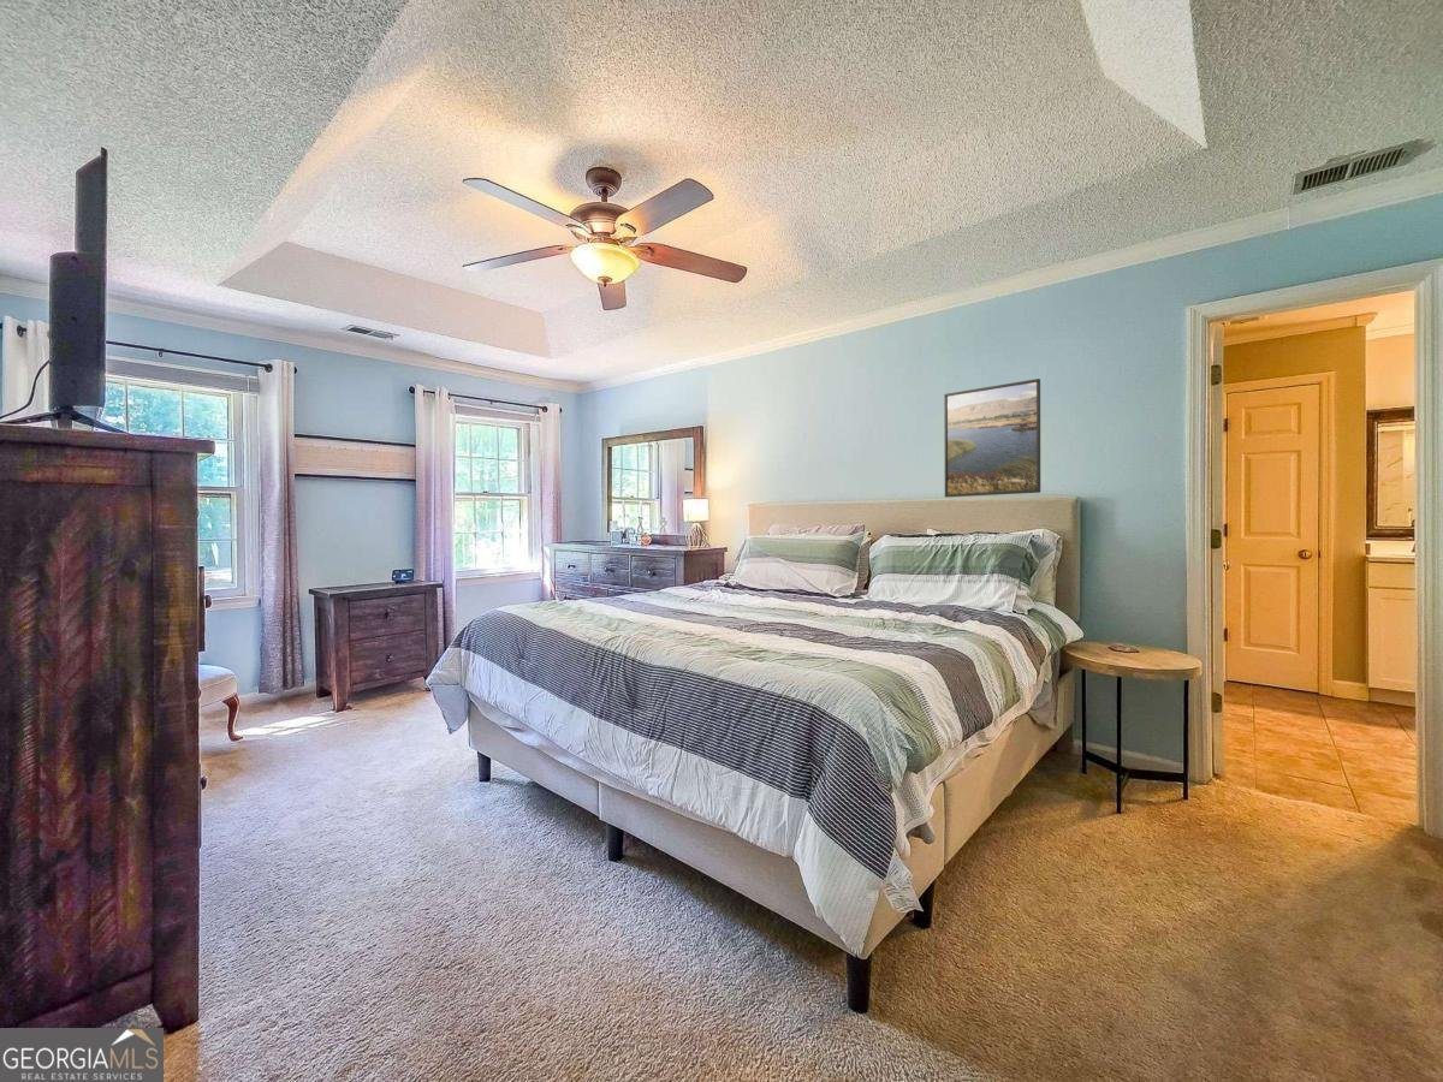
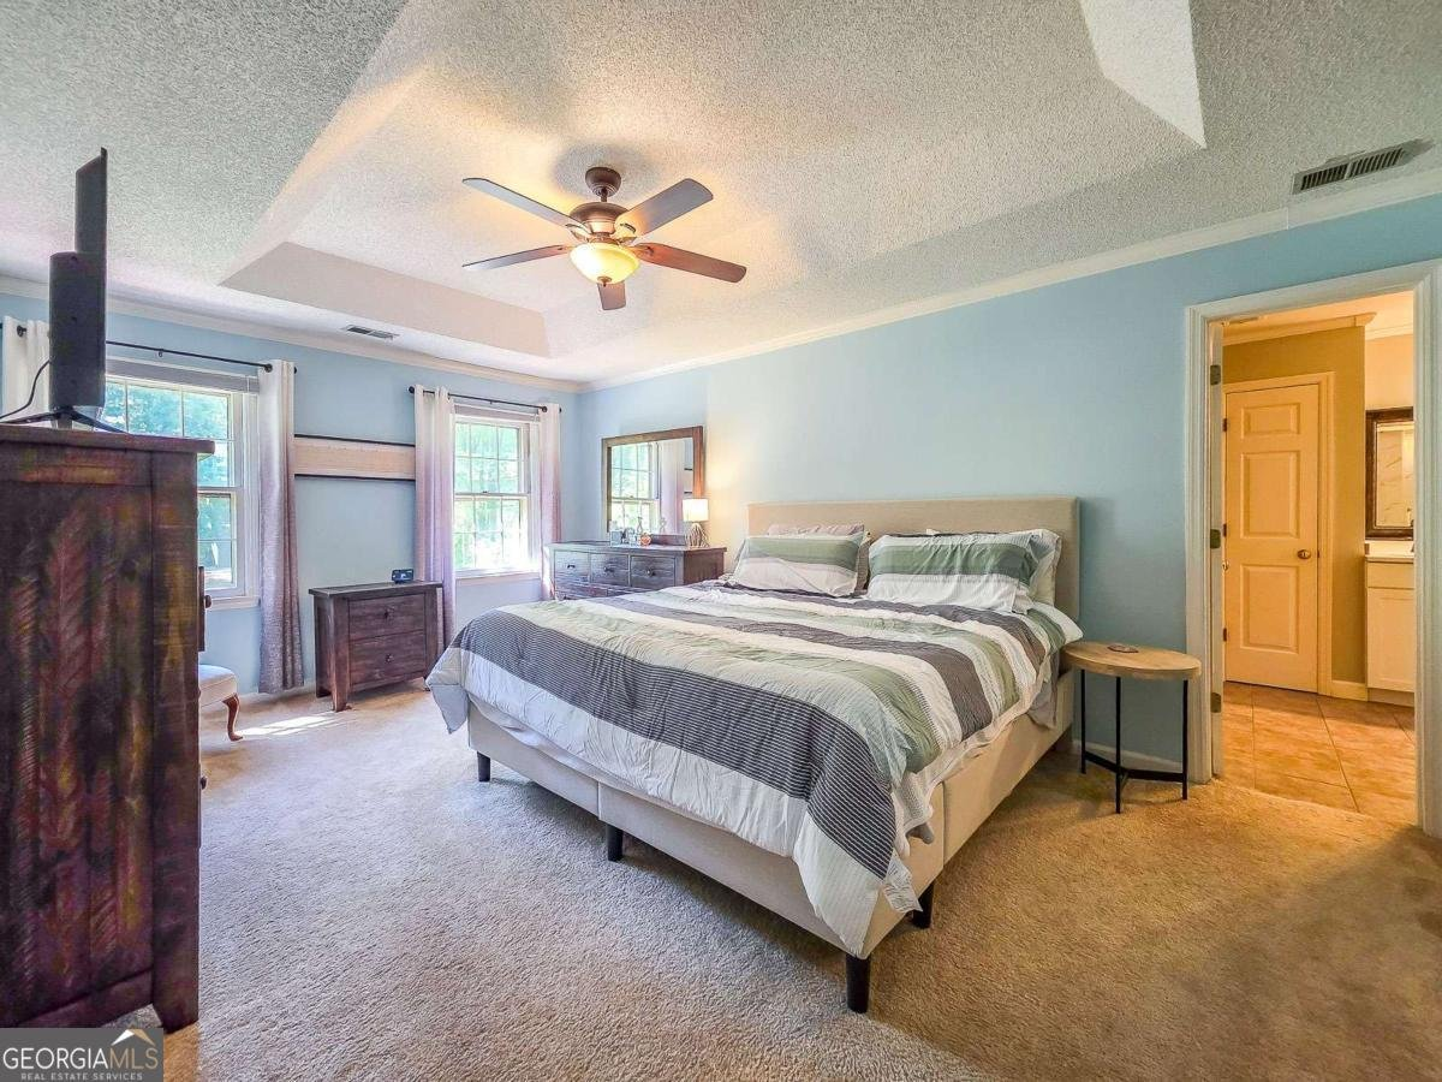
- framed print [943,377,1041,499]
